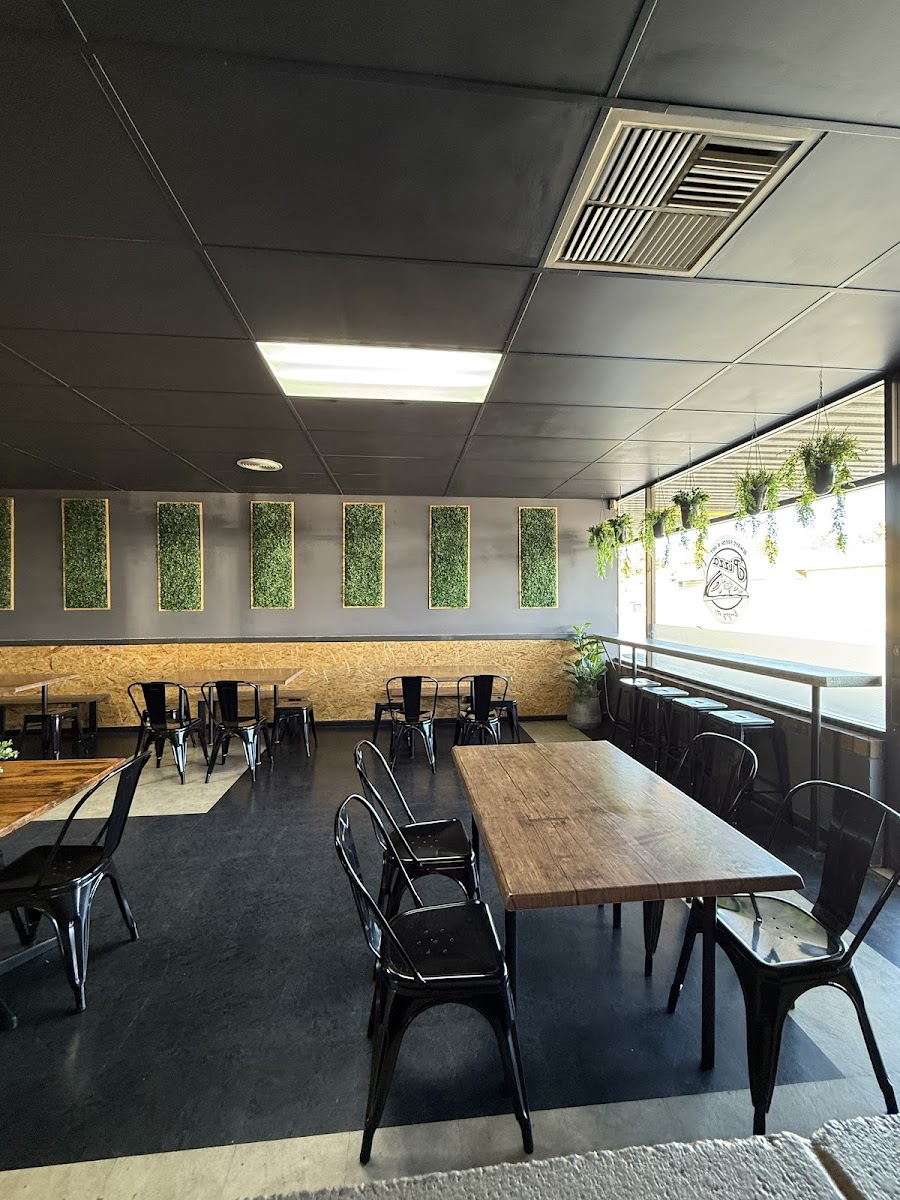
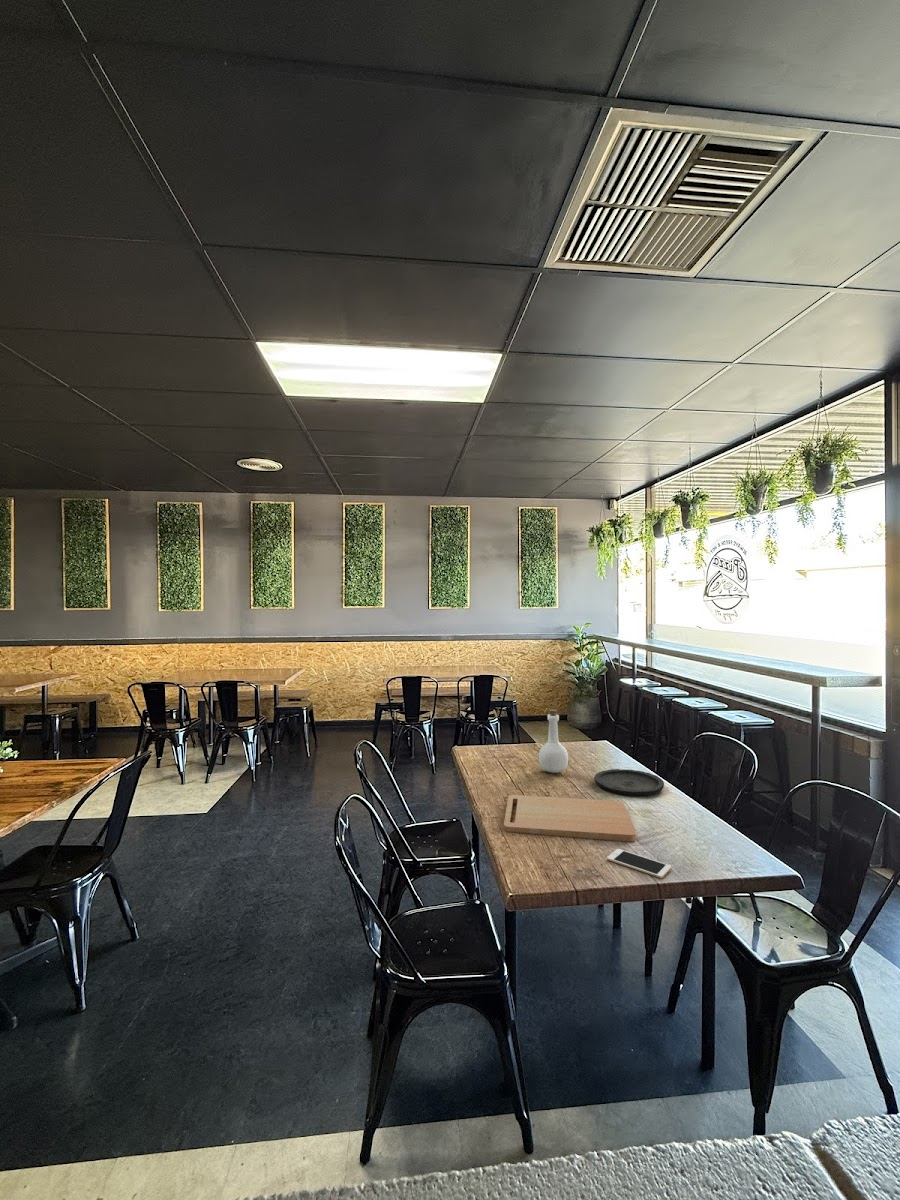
+ cutting board [503,794,637,842]
+ plate [593,768,665,796]
+ bottle [538,708,569,774]
+ cell phone [606,848,672,879]
